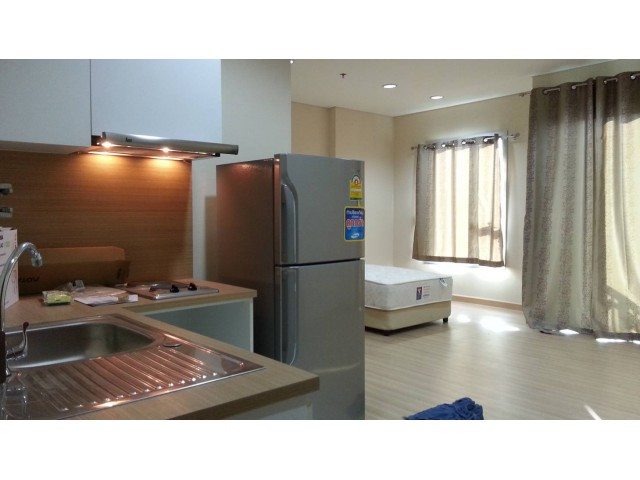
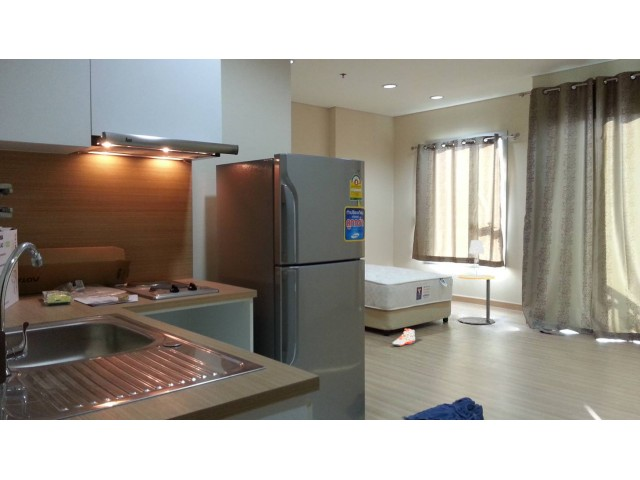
+ sneaker [391,328,416,347]
+ table lamp [468,239,486,277]
+ side table [457,273,496,325]
